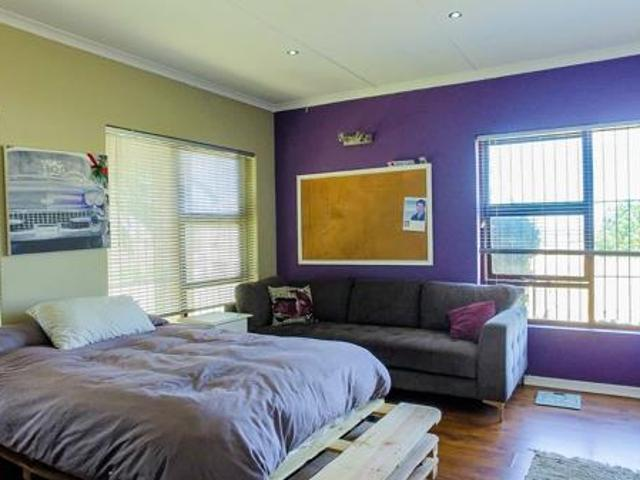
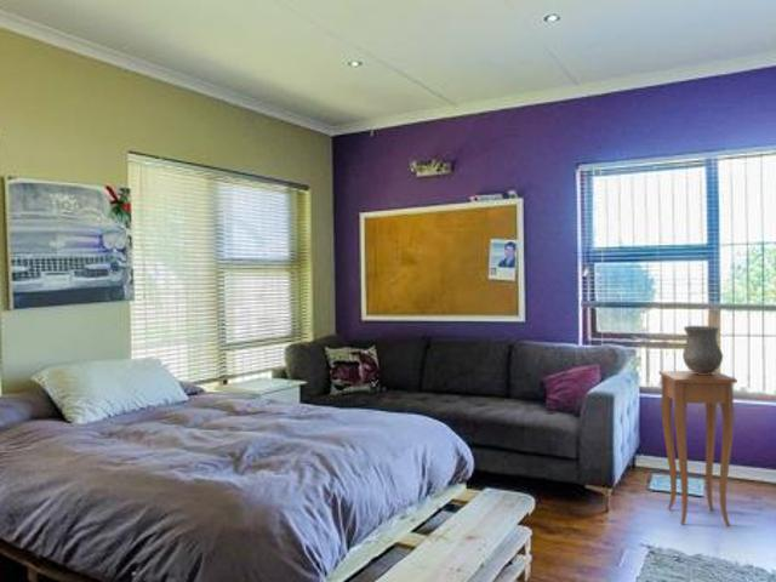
+ side table [657,370,738,527]
+ vase [681,325,724,375]
